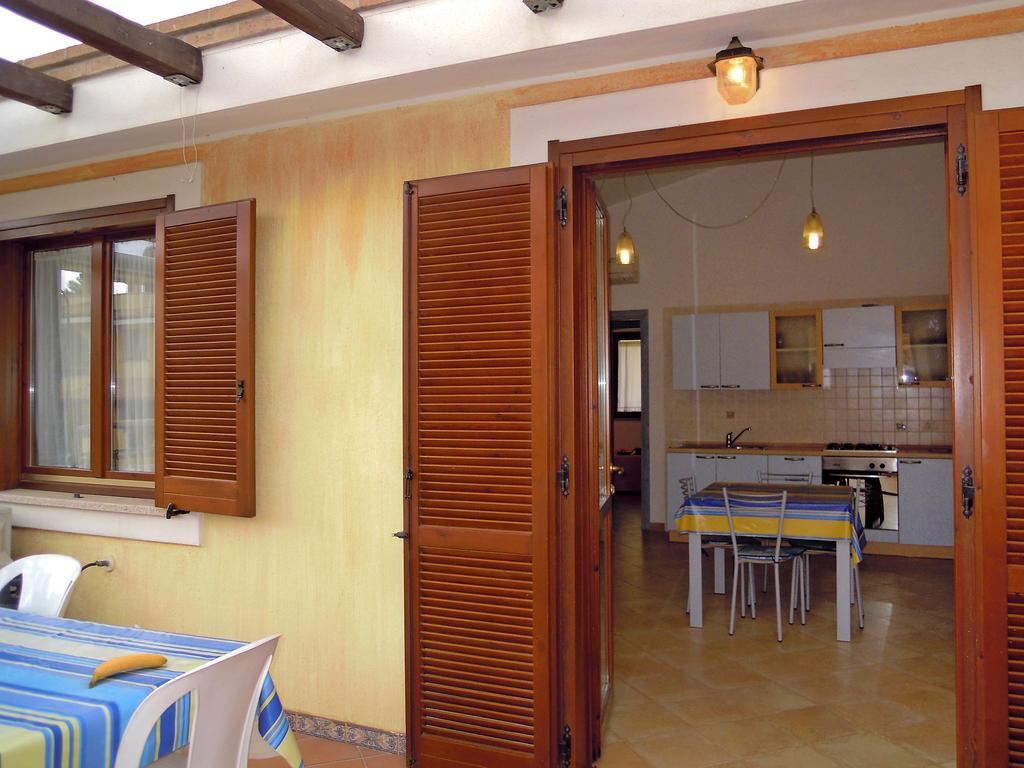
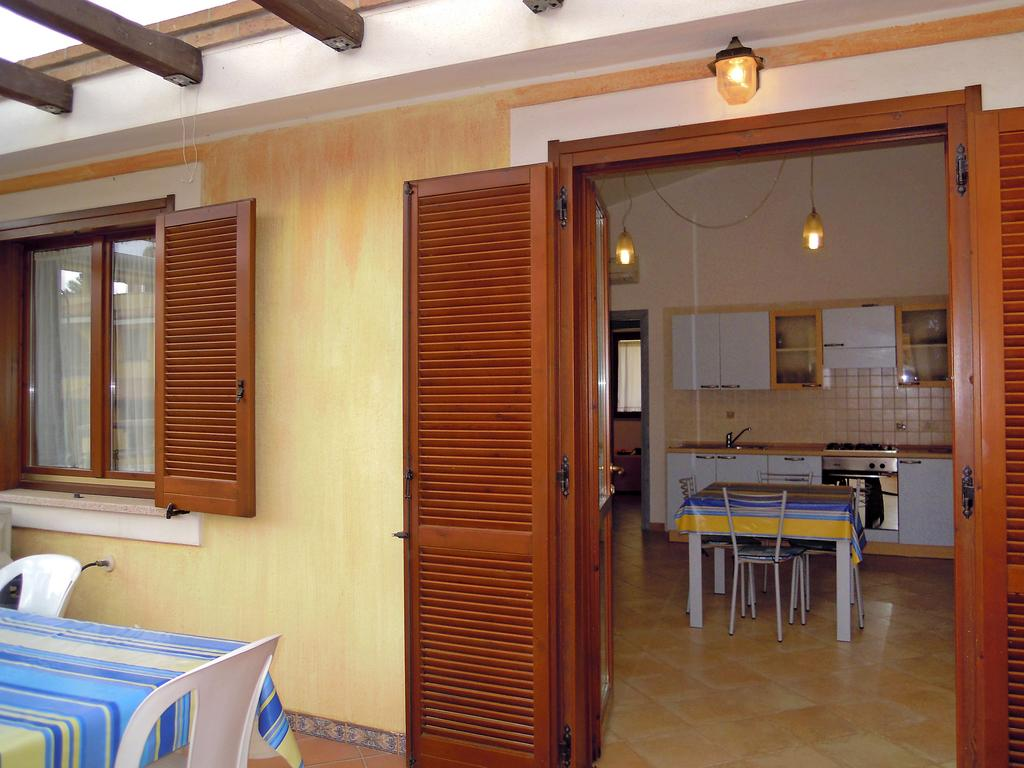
- banana [88,653,168,688]
